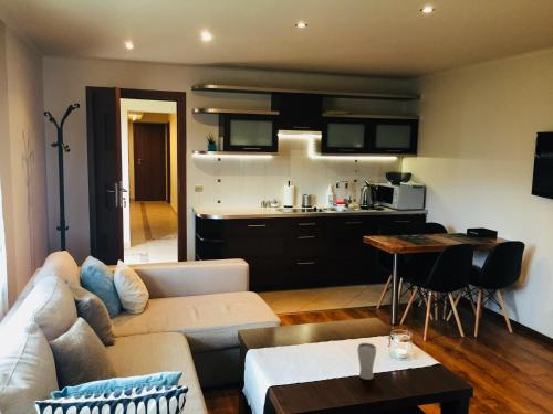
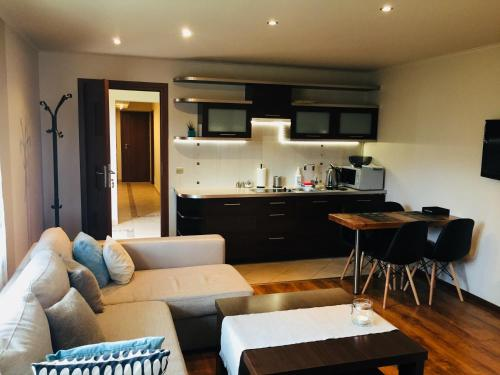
- drinking glass [356,342,377,381]
